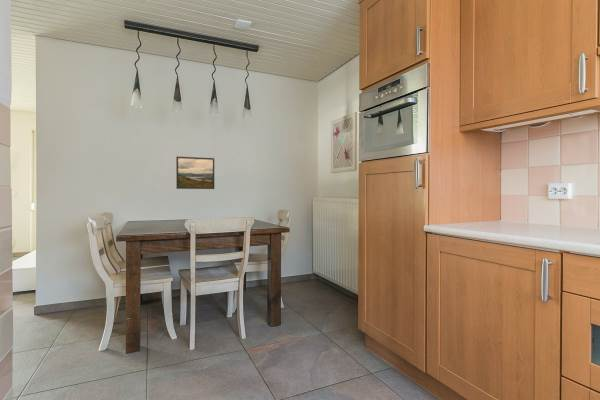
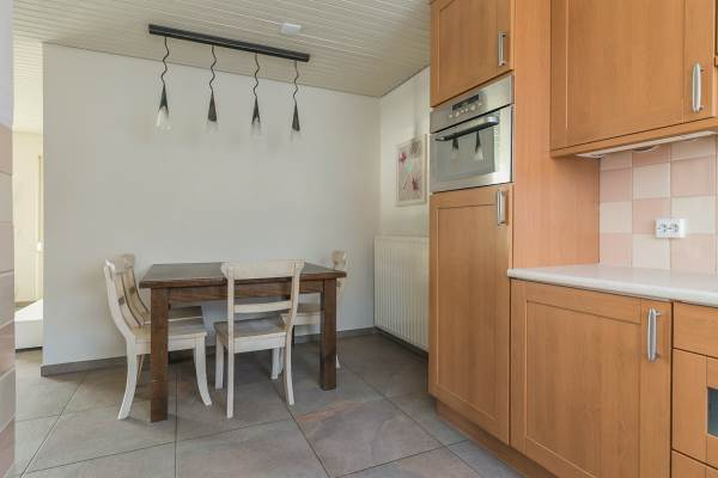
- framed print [175,155,215,190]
